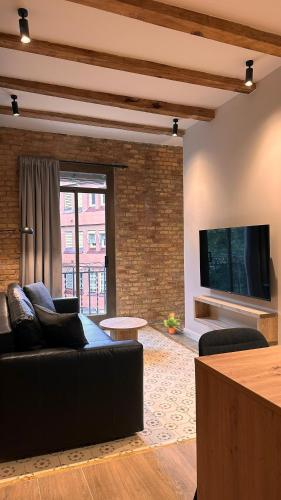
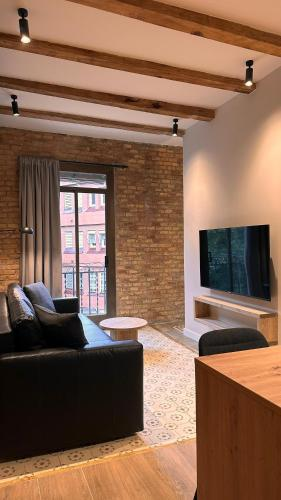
- potted plant [163,312,181,335]
